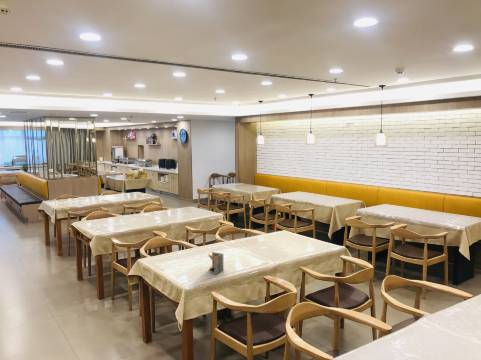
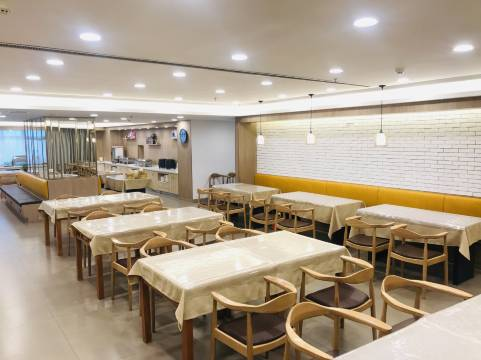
- napkin holder [207,251,225,275]
